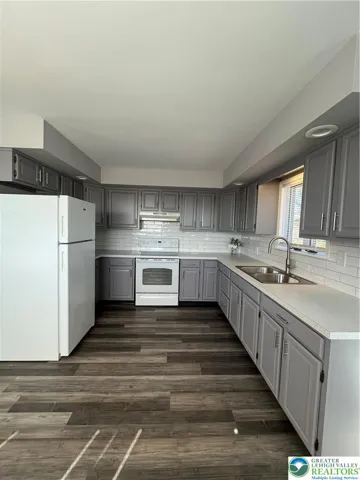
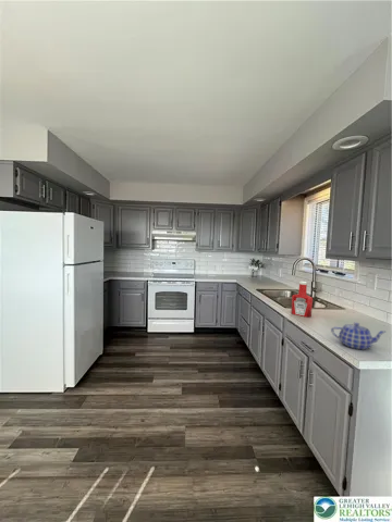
+ soap bottle [291,281,314,319]
+ teapot [330,322,385,350]
